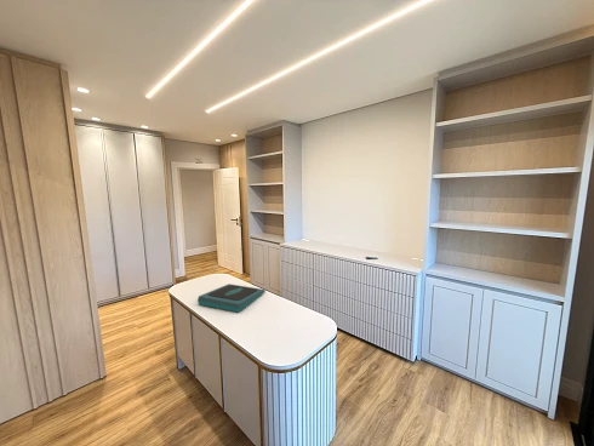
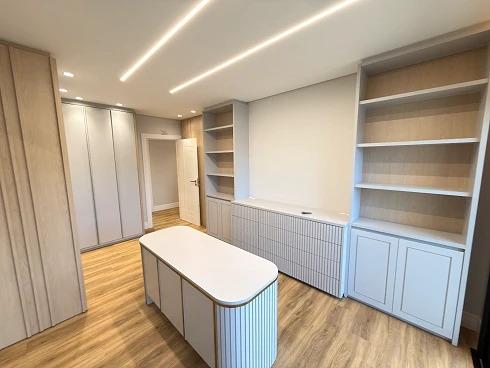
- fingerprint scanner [196,282,267,314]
